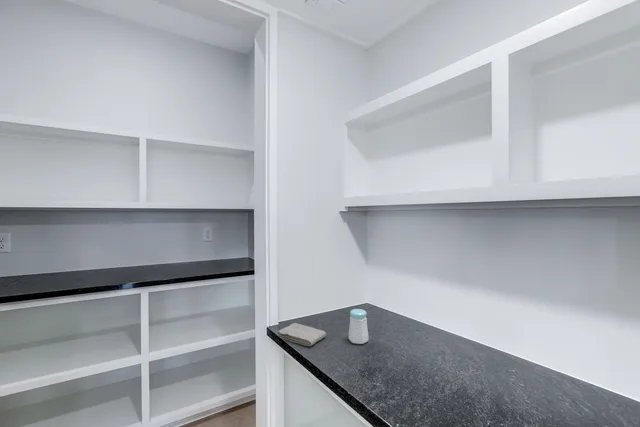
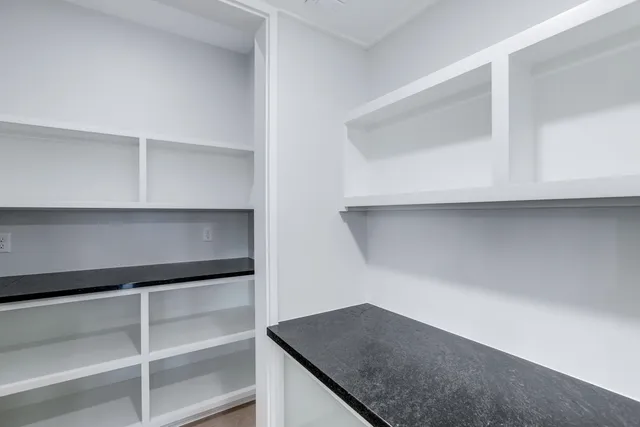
- washcloth [276,322,327,347]
- salt shaker [348,308,370,345]
